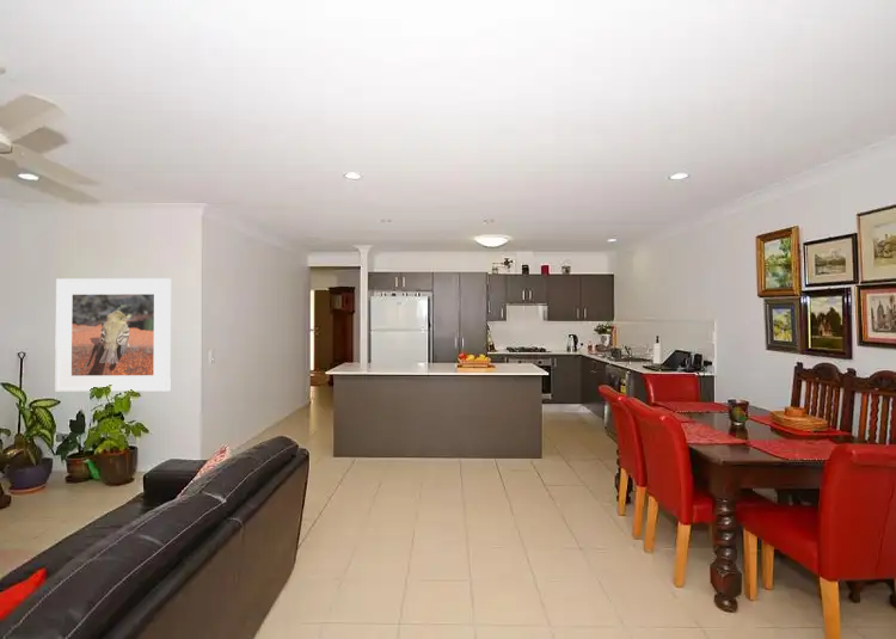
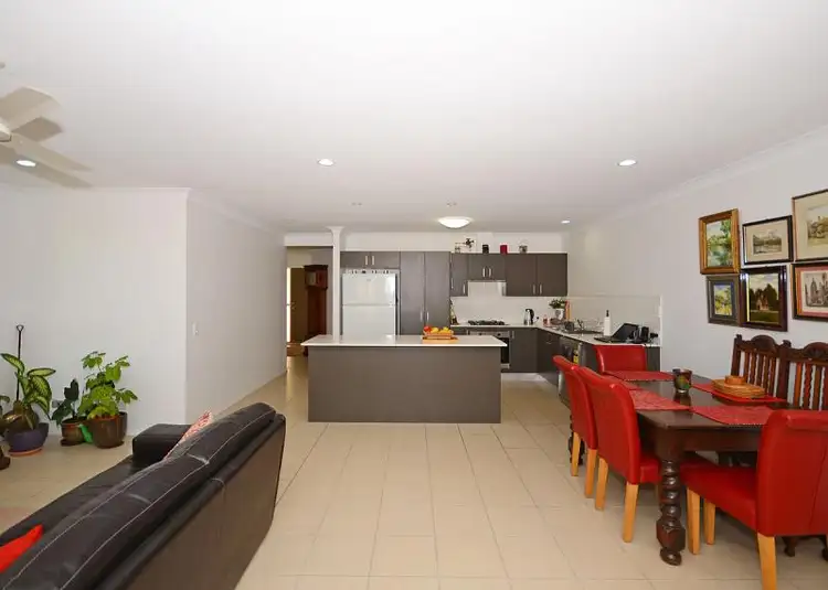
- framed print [54,277,172,393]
